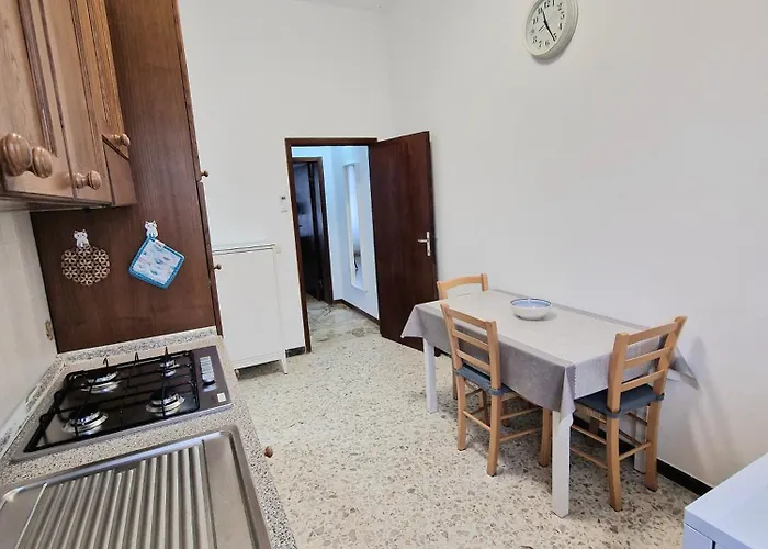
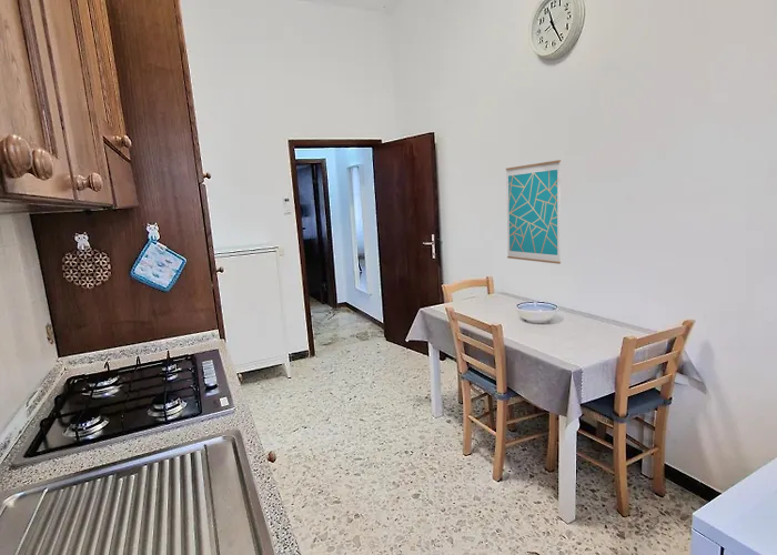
+ wall art [505,159,562,265]
